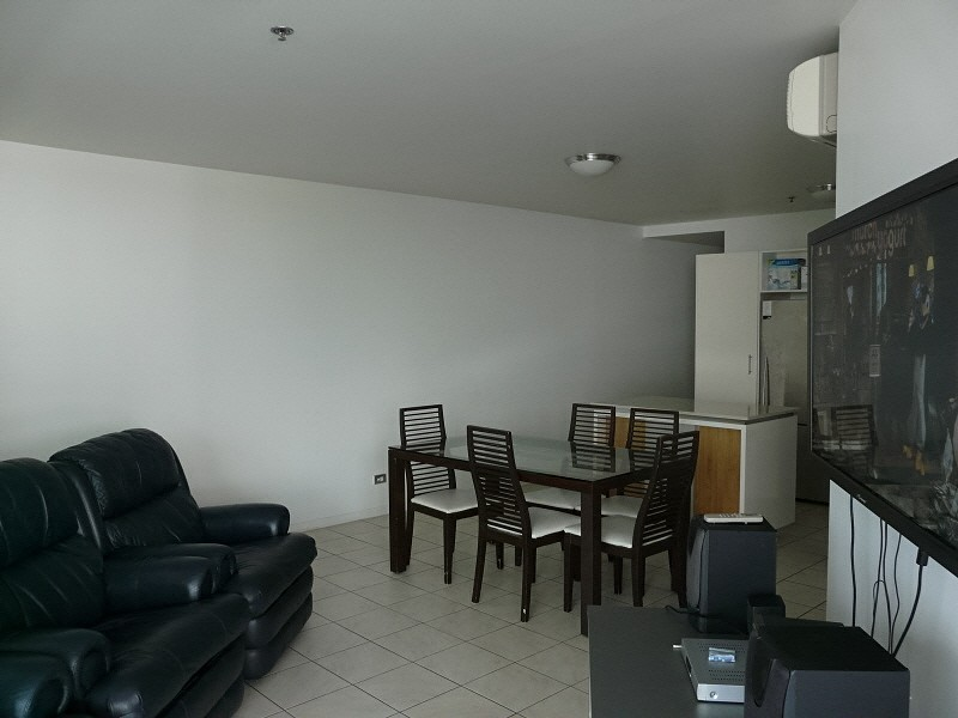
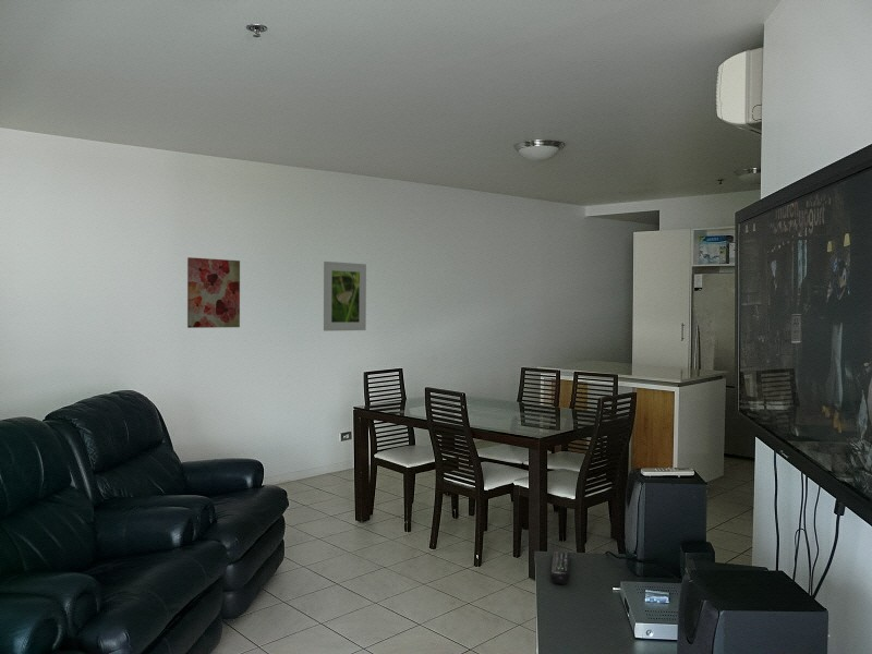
+ wall art [186,256,241,329]
+ remote control [550,550,571,585]
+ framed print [323,261,367,332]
